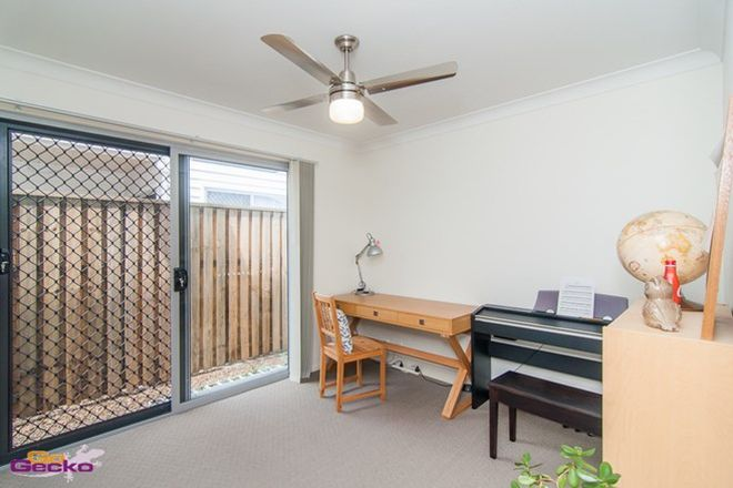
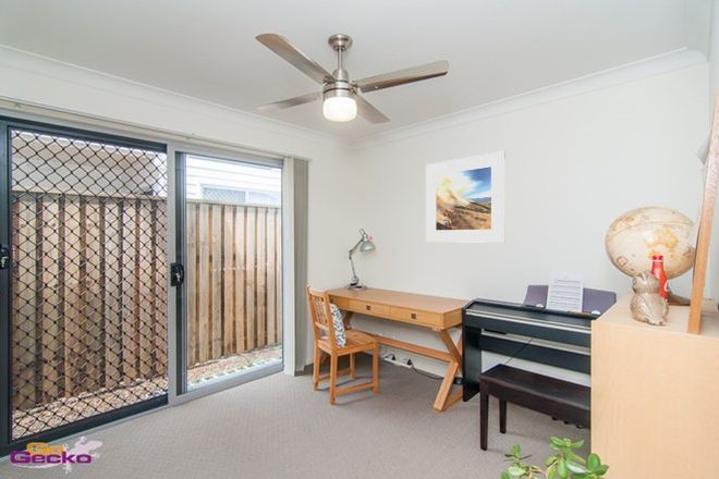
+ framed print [425,150,507,244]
